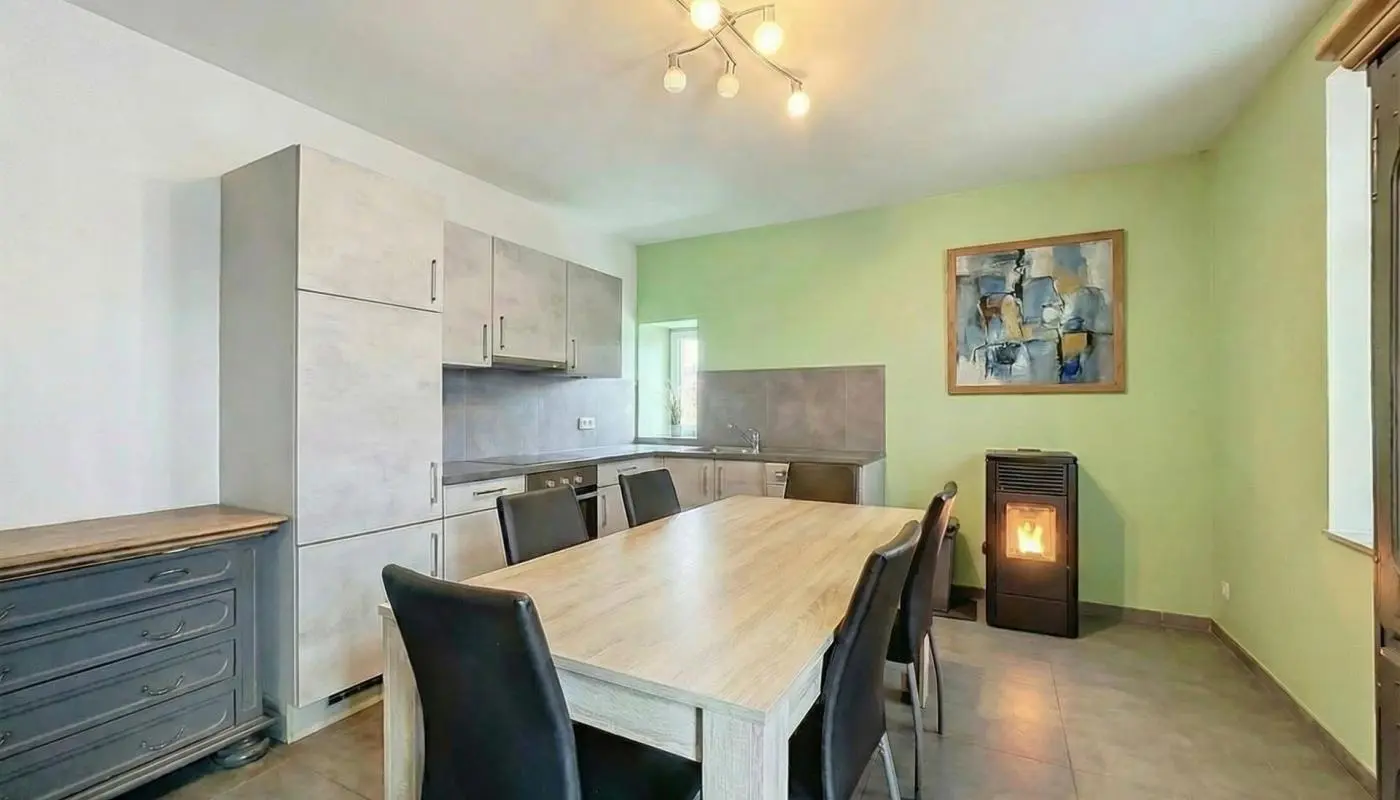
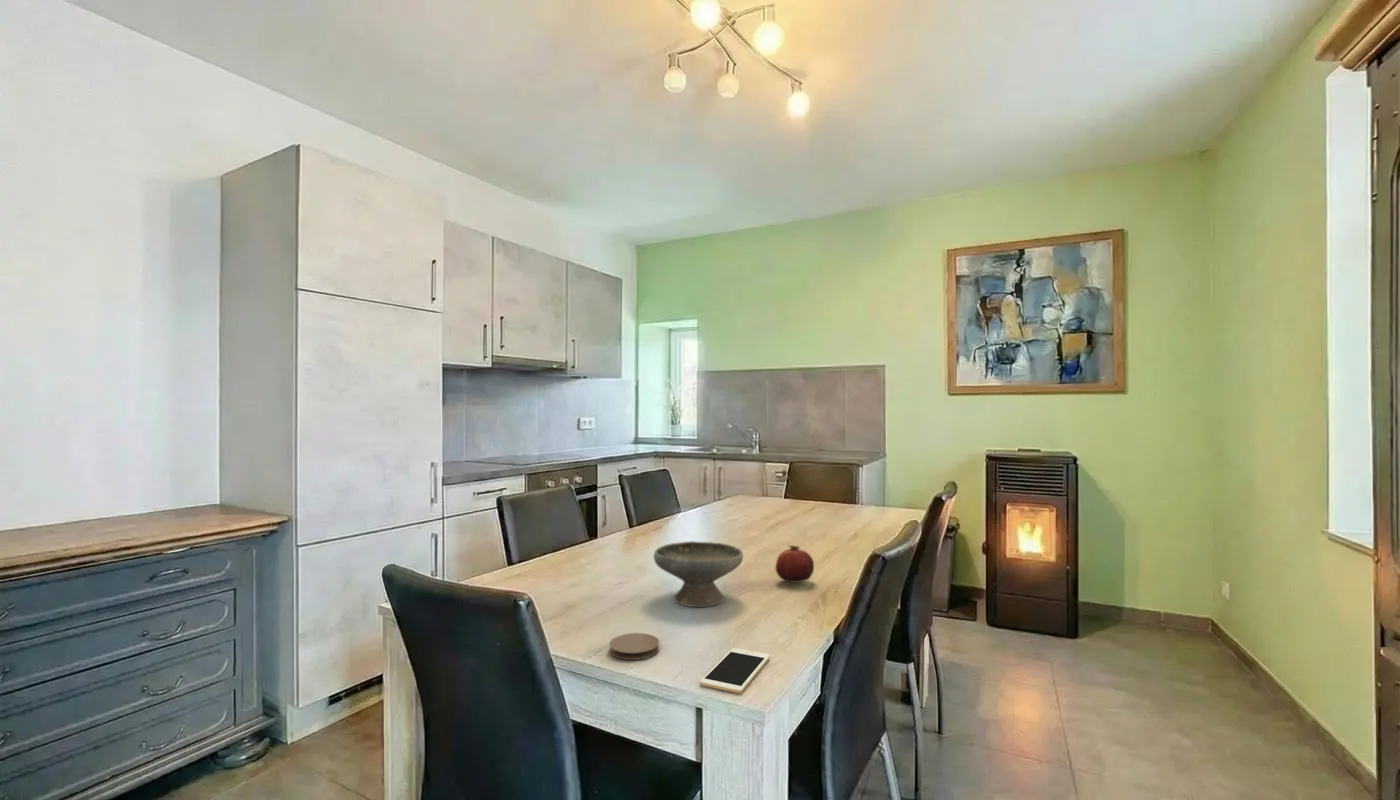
+ cell phone [699,647,771,694]
+ bowl [653,540,744,608]
+ coaster [608,632,660,661]
+ fruit [774,544,815,584]
